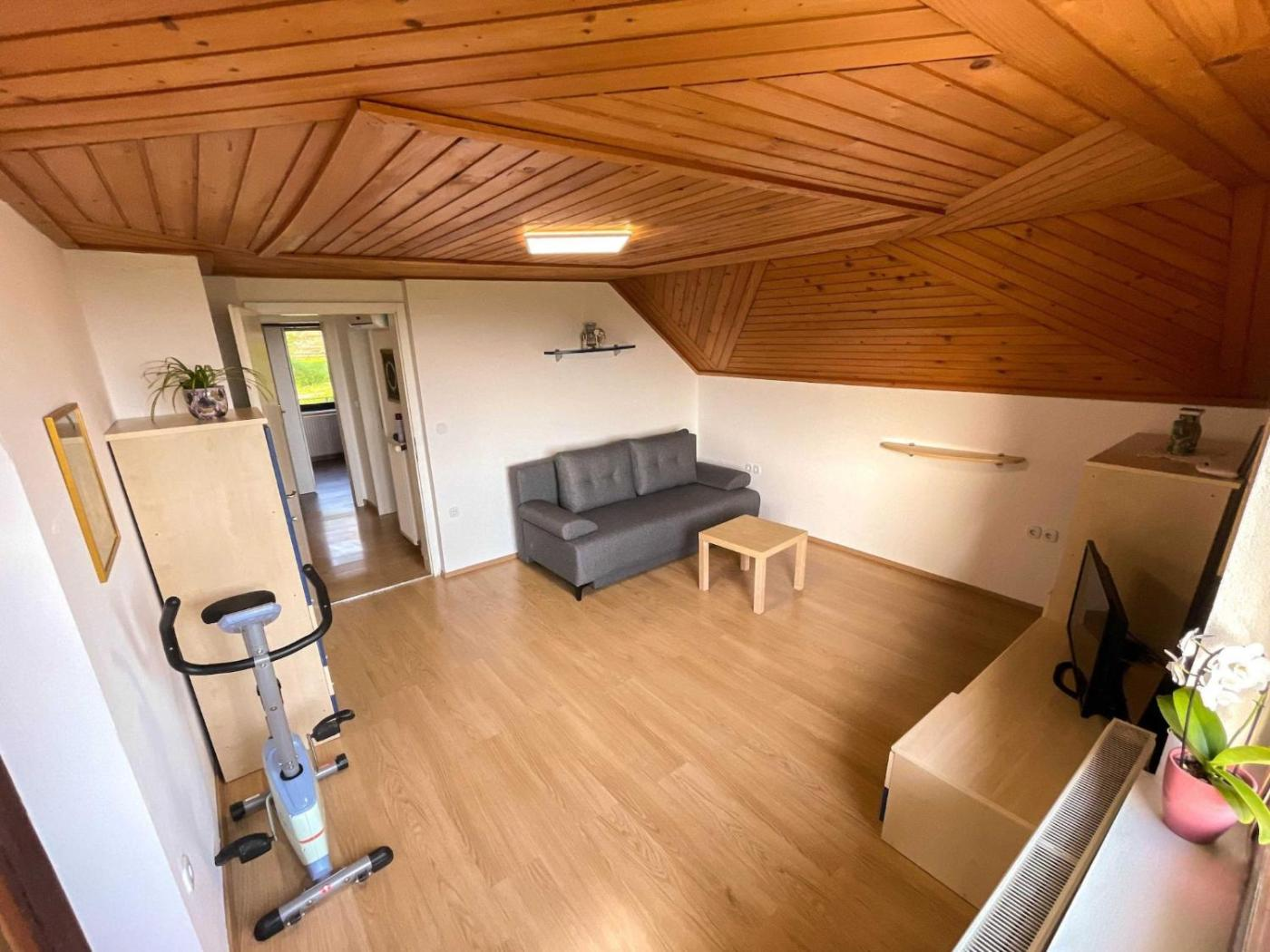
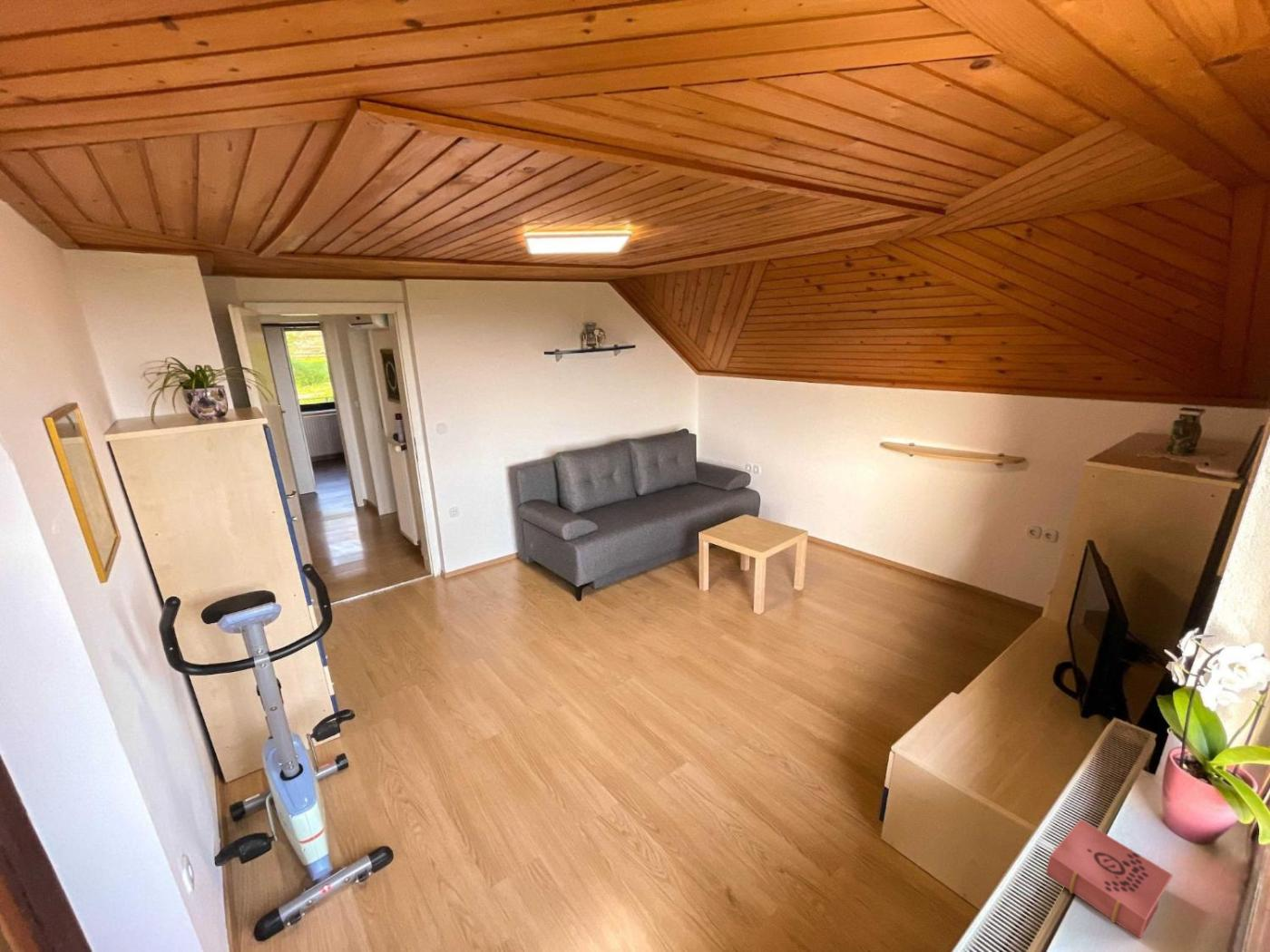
+ book [1045,819,1174,939]
